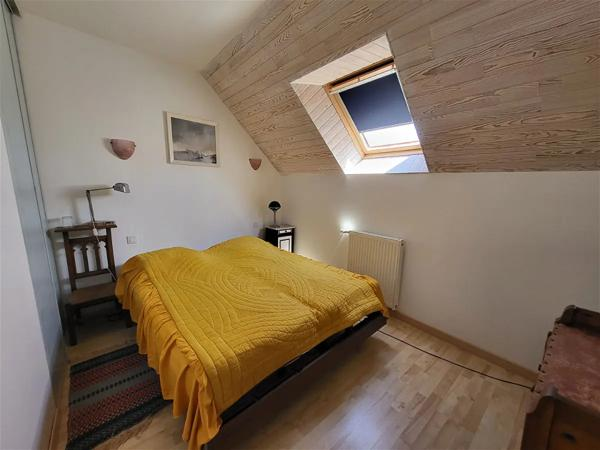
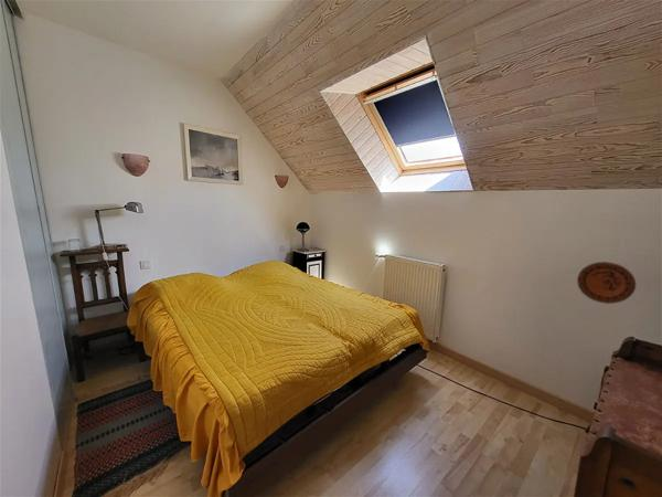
+ decorative plate [576,261,637,305]
